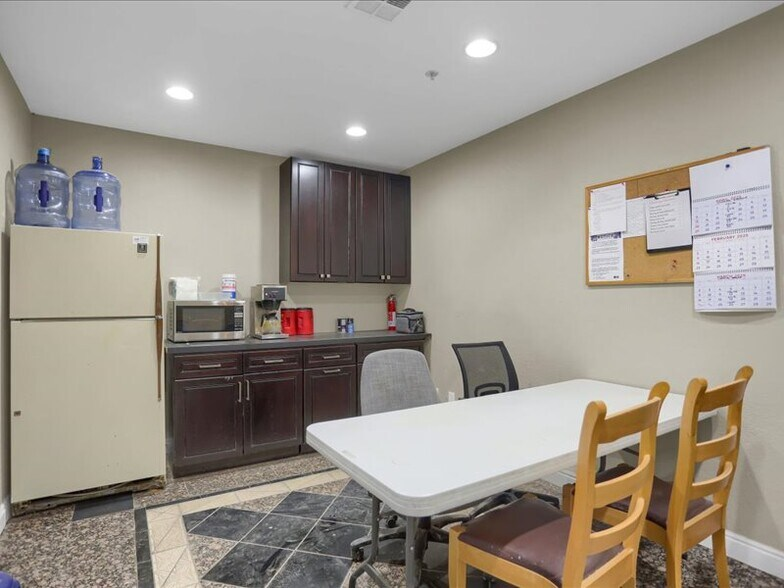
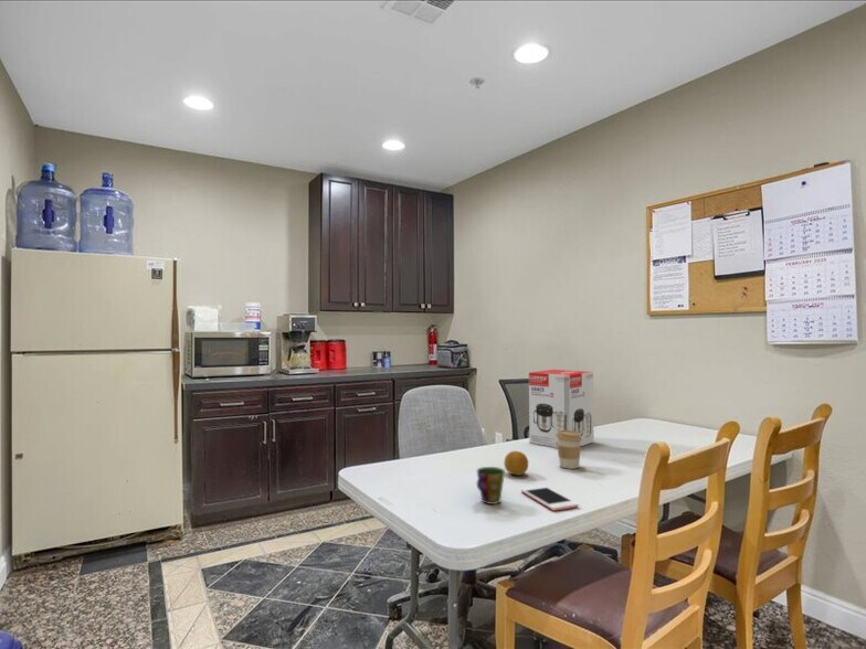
+ cell phone [520,485,579,512]
+ coffee cup [557,430,582,470]
+ lunch box [528,369,595,448]
+ fruit [503,450,529,477]
+ cup [476,466,506,506]
